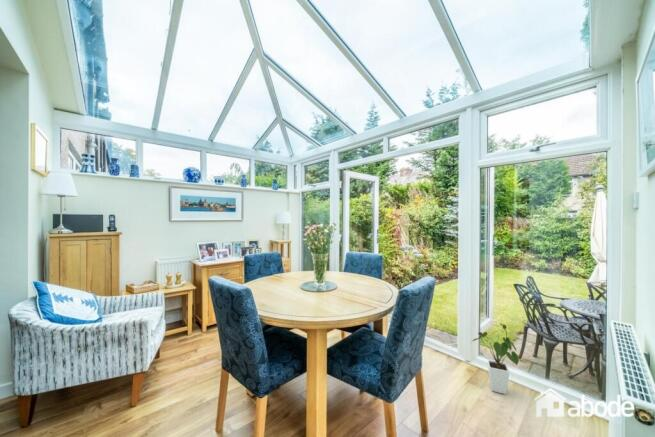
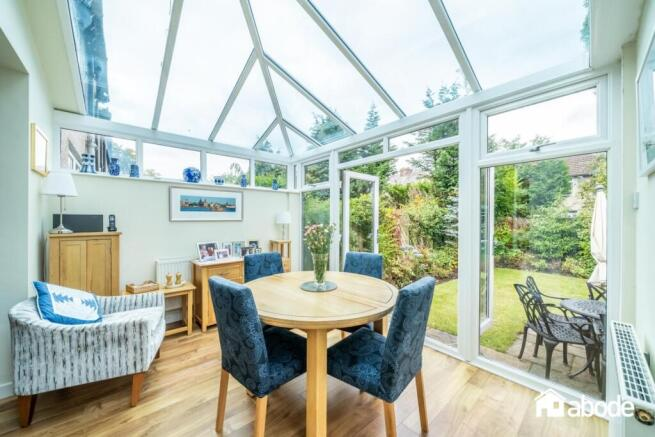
- house plant [469,322,520,395]
